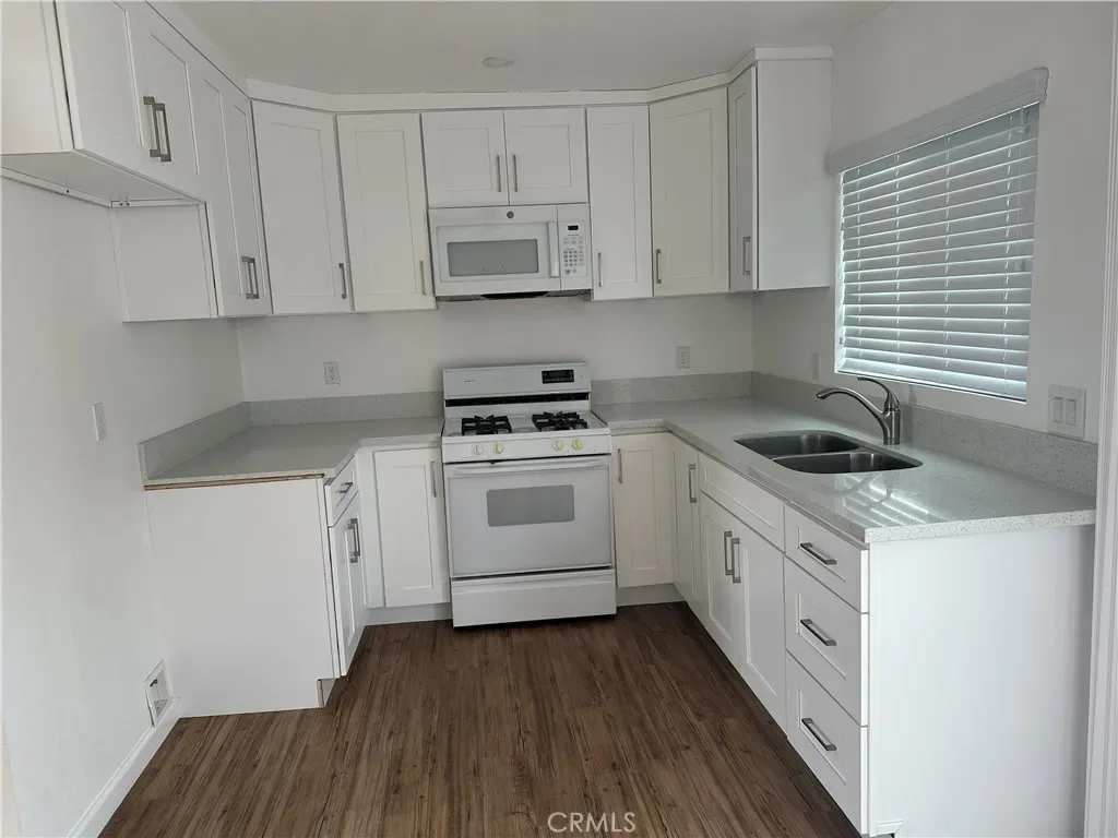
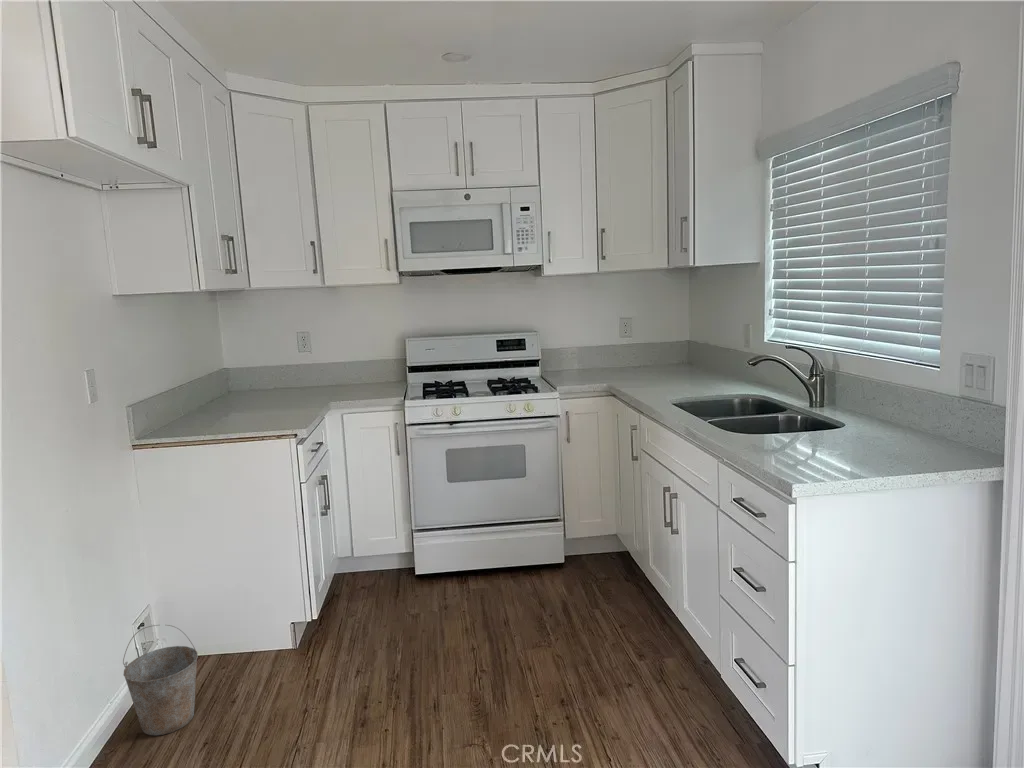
+ bucket [122,624,199,736]
